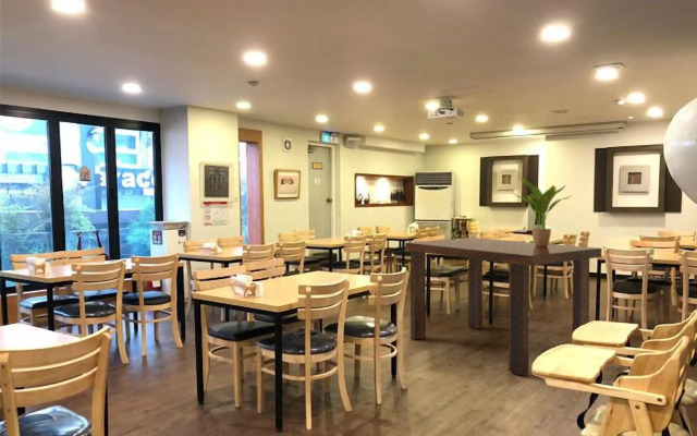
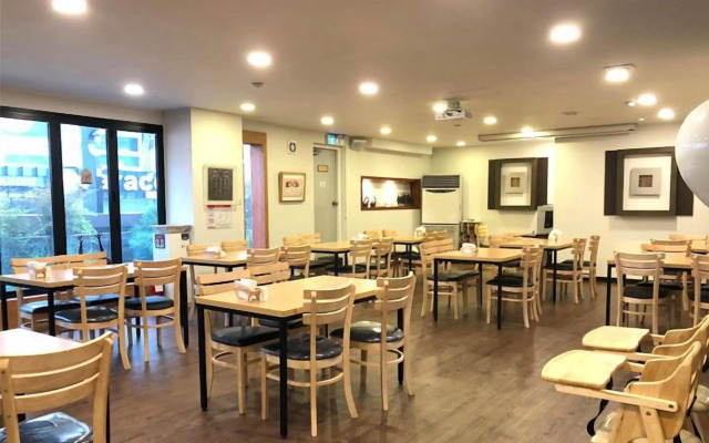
- potted plant [513,175,573,247]
- dining table [404,237,602,376]
